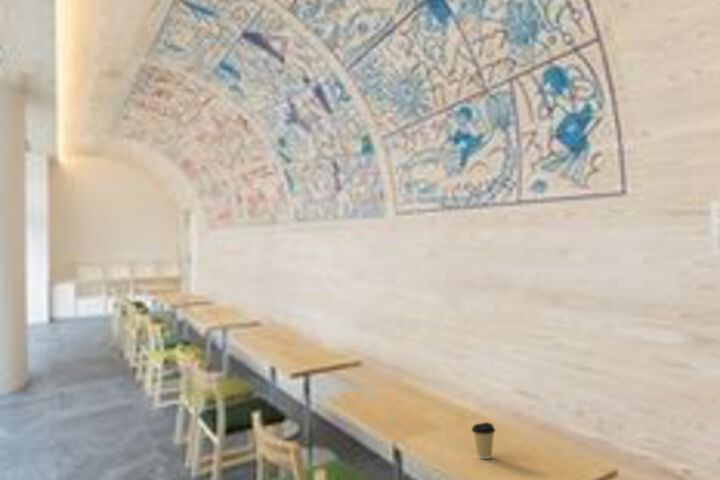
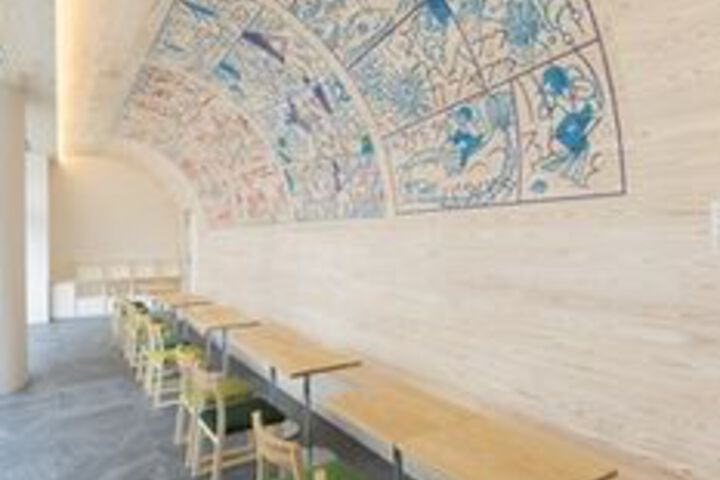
- coffee cup [470,421,497,460]
